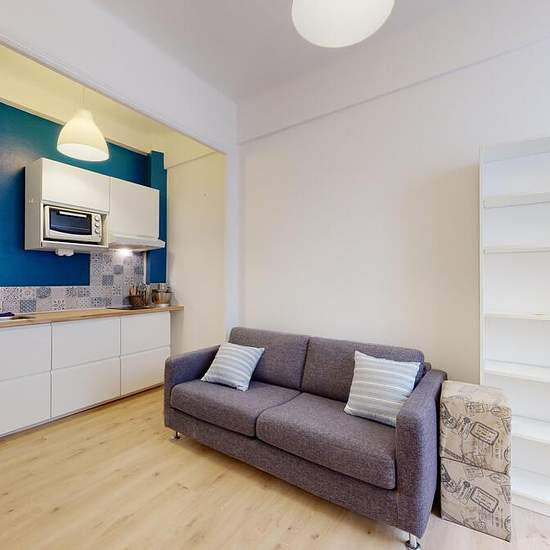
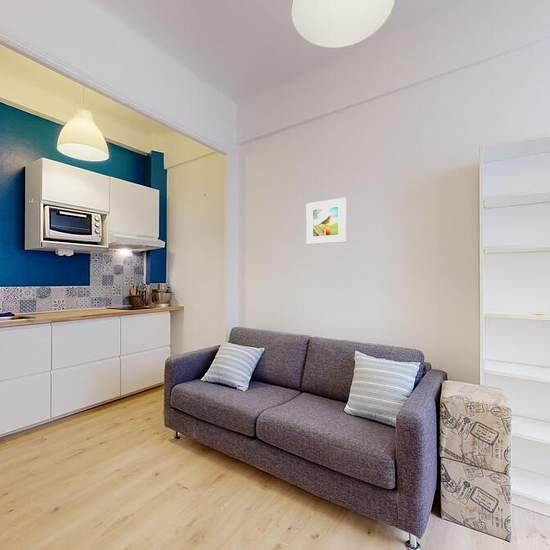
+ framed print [305,197,347,245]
